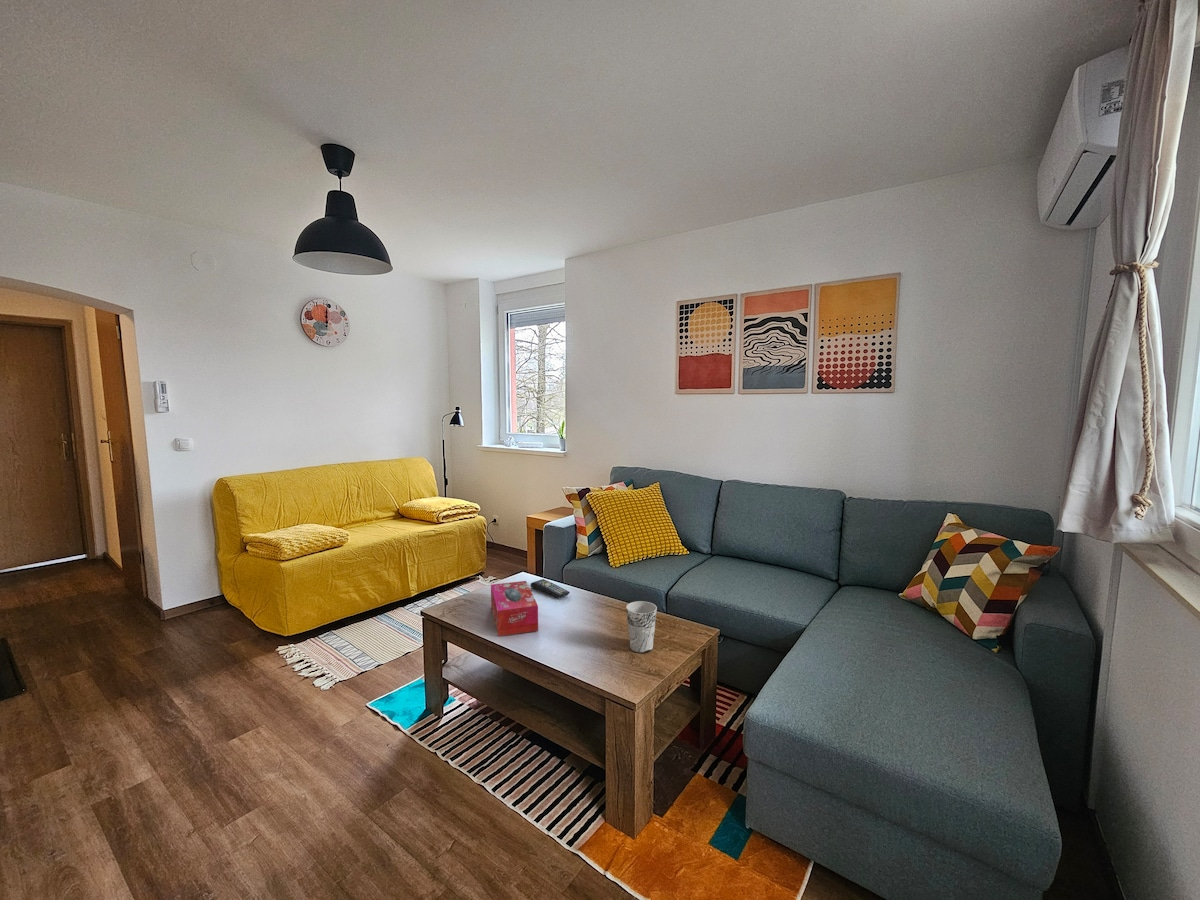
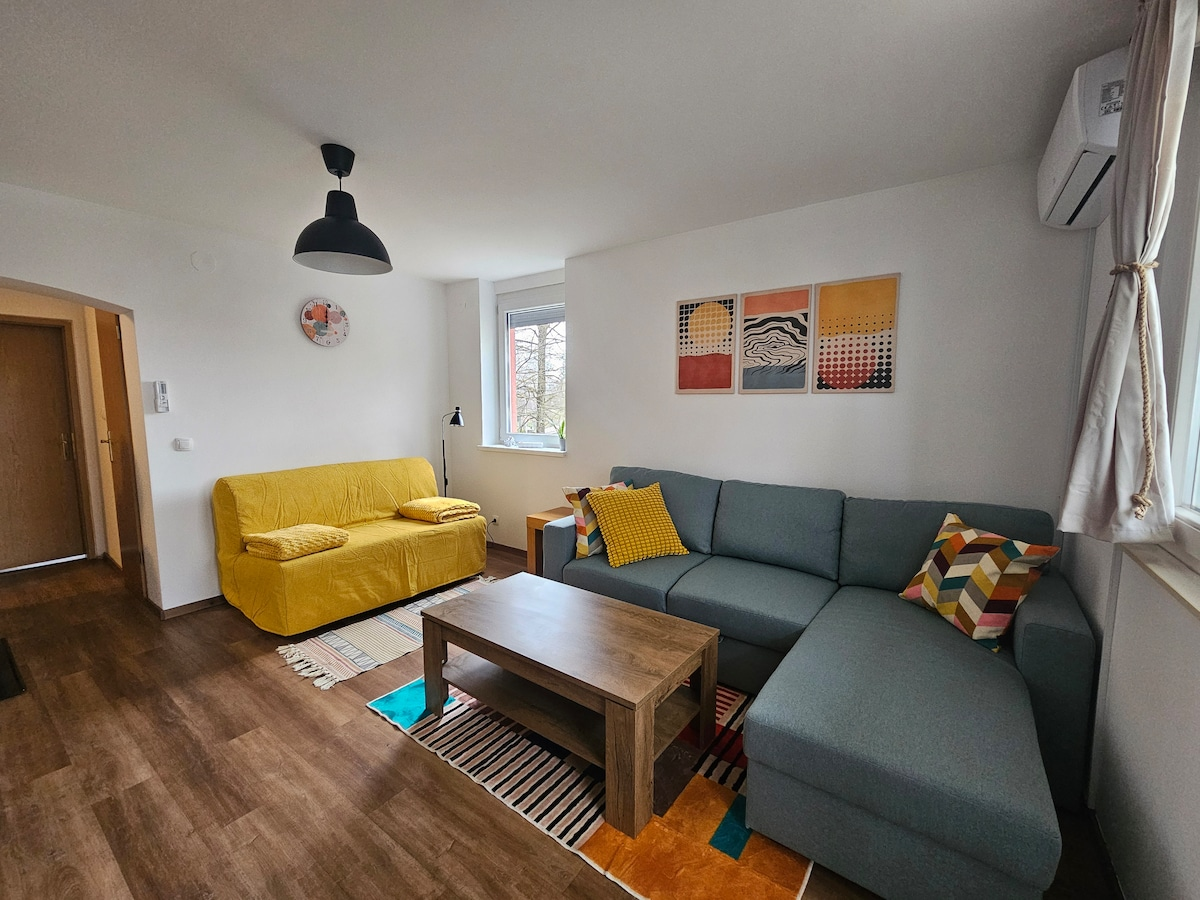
- cup [625,600,658,654]
- tissue box [490,580,539,637]
- remote control [530,578,571,599]
